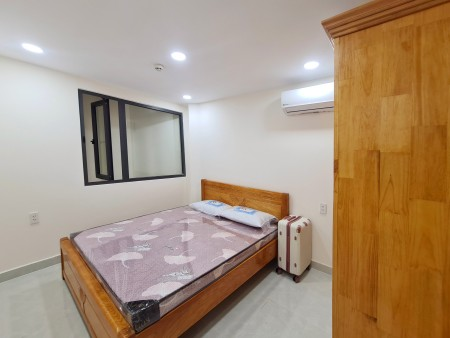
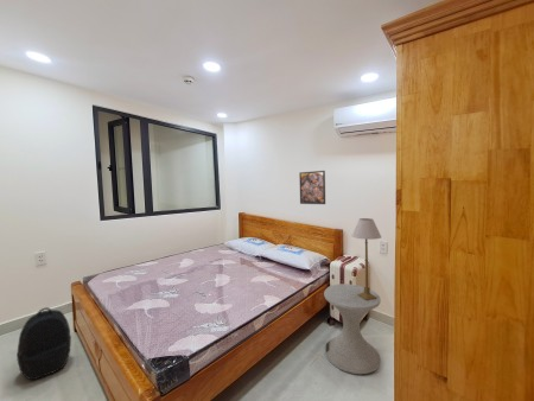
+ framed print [298,170,326,205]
+ table lamp [351,217,382,300]
+ side table [323,282,382,375]
+ backpack [15,306,72,381]
